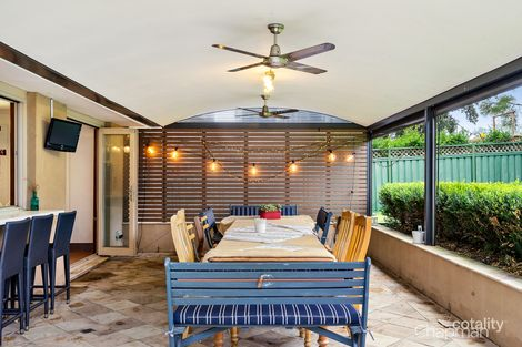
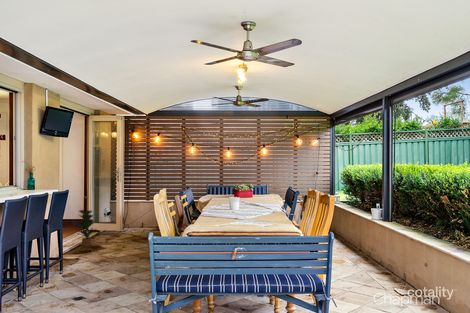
+ potted plant [72,209,98,247]
